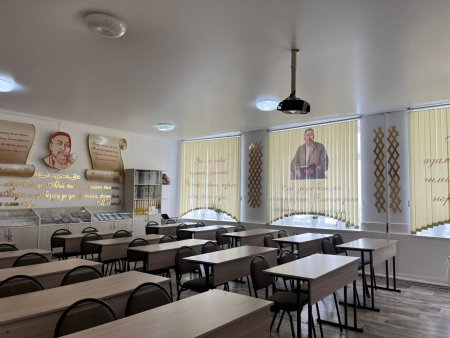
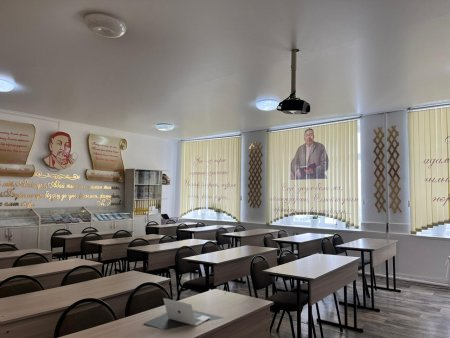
+ laptop [143,297,225,331]
